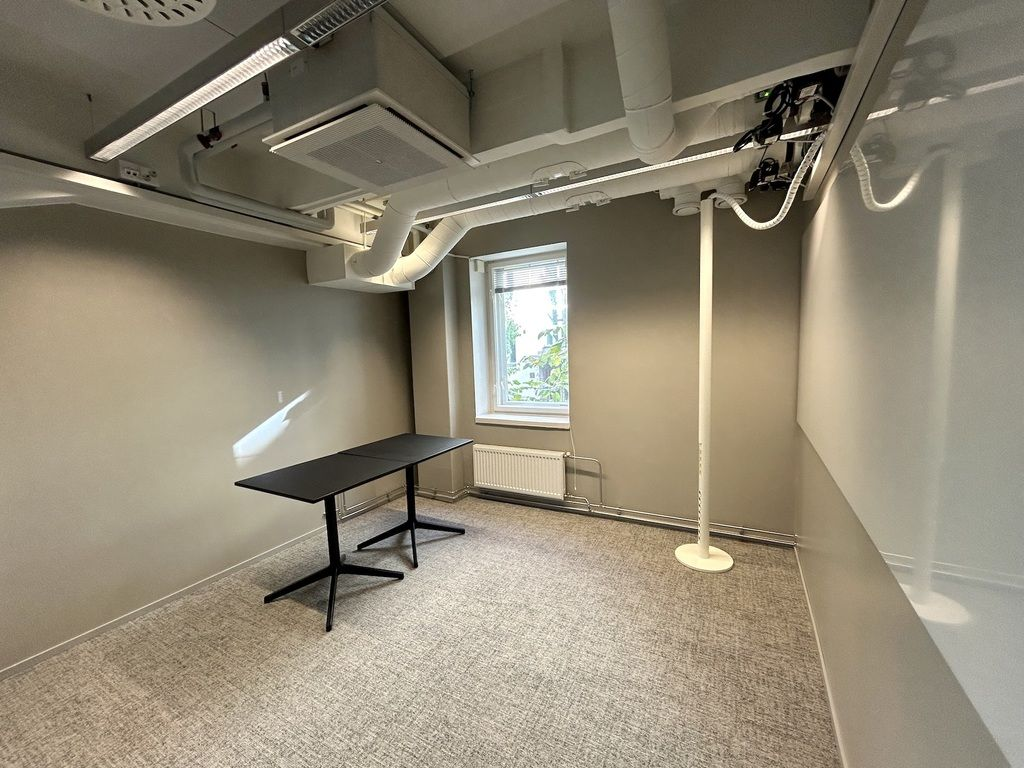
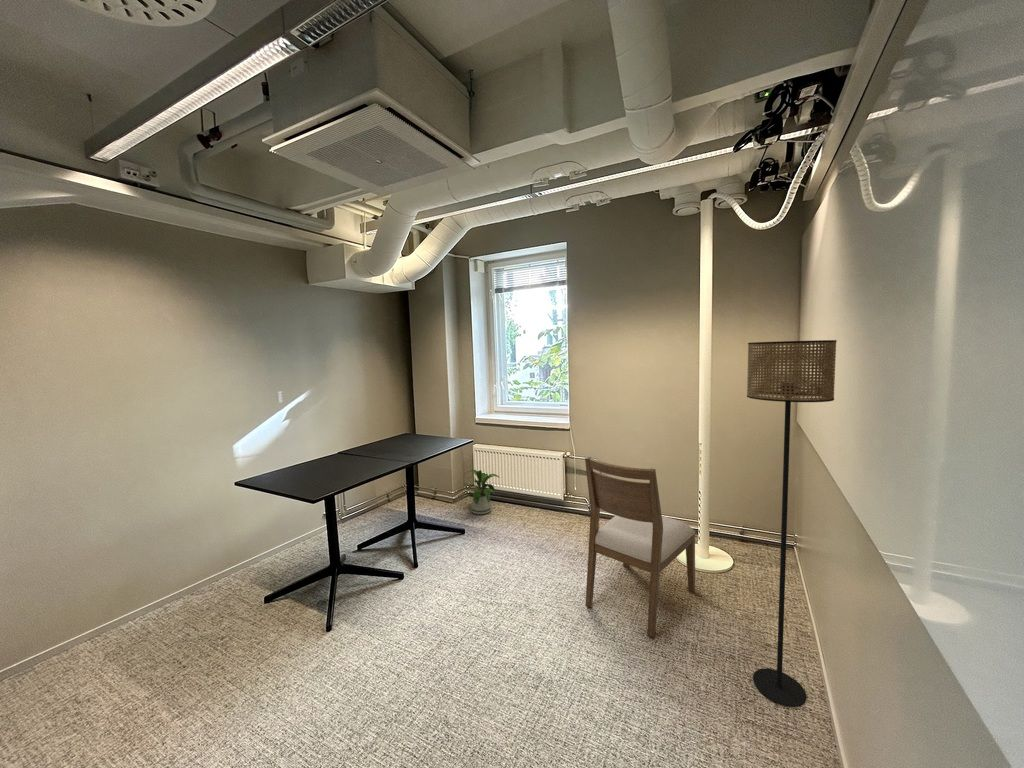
+ floor lamp [746,339,838,708]
+ chair [584,456,696,639]
+ house plant [464,469,501,516]
